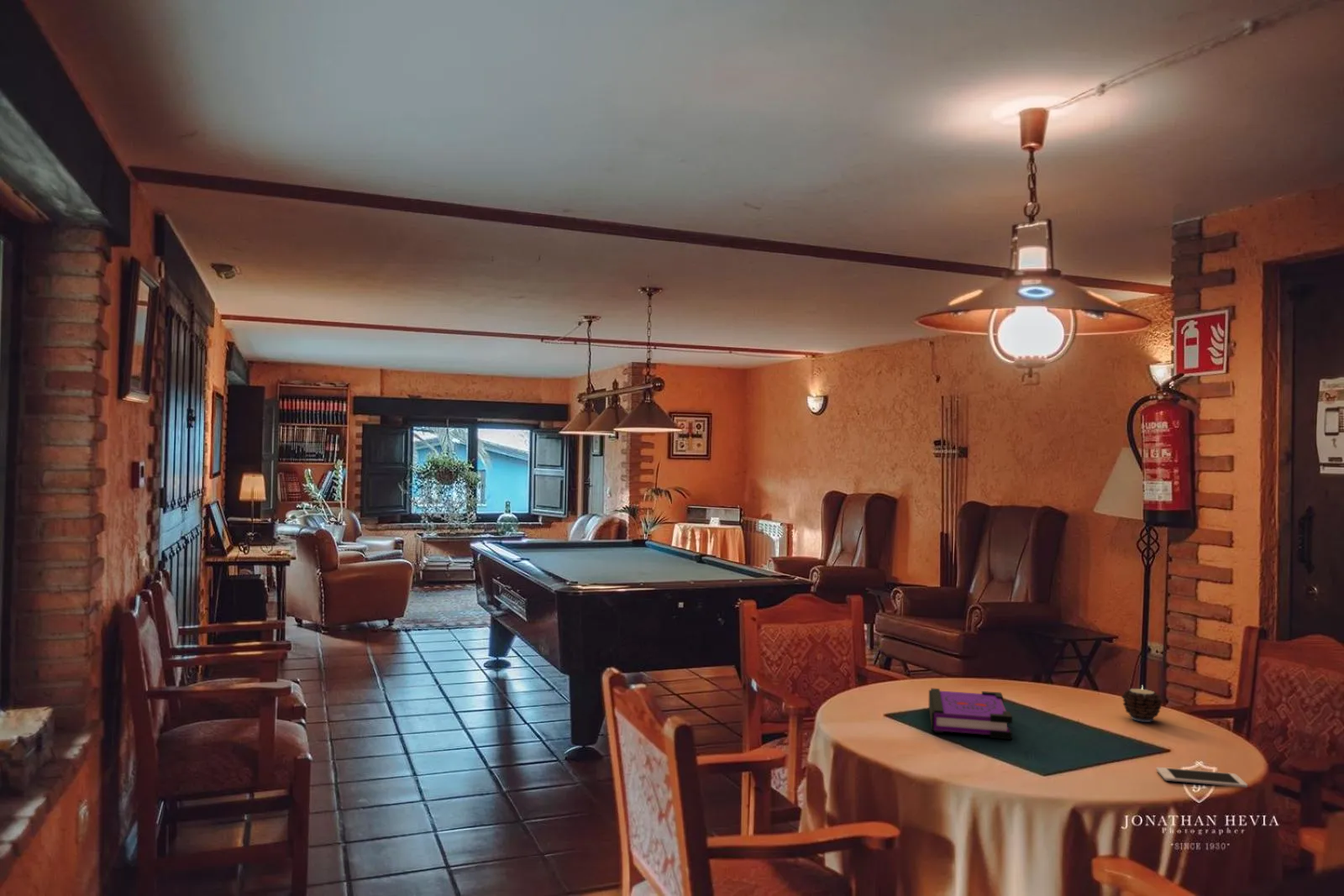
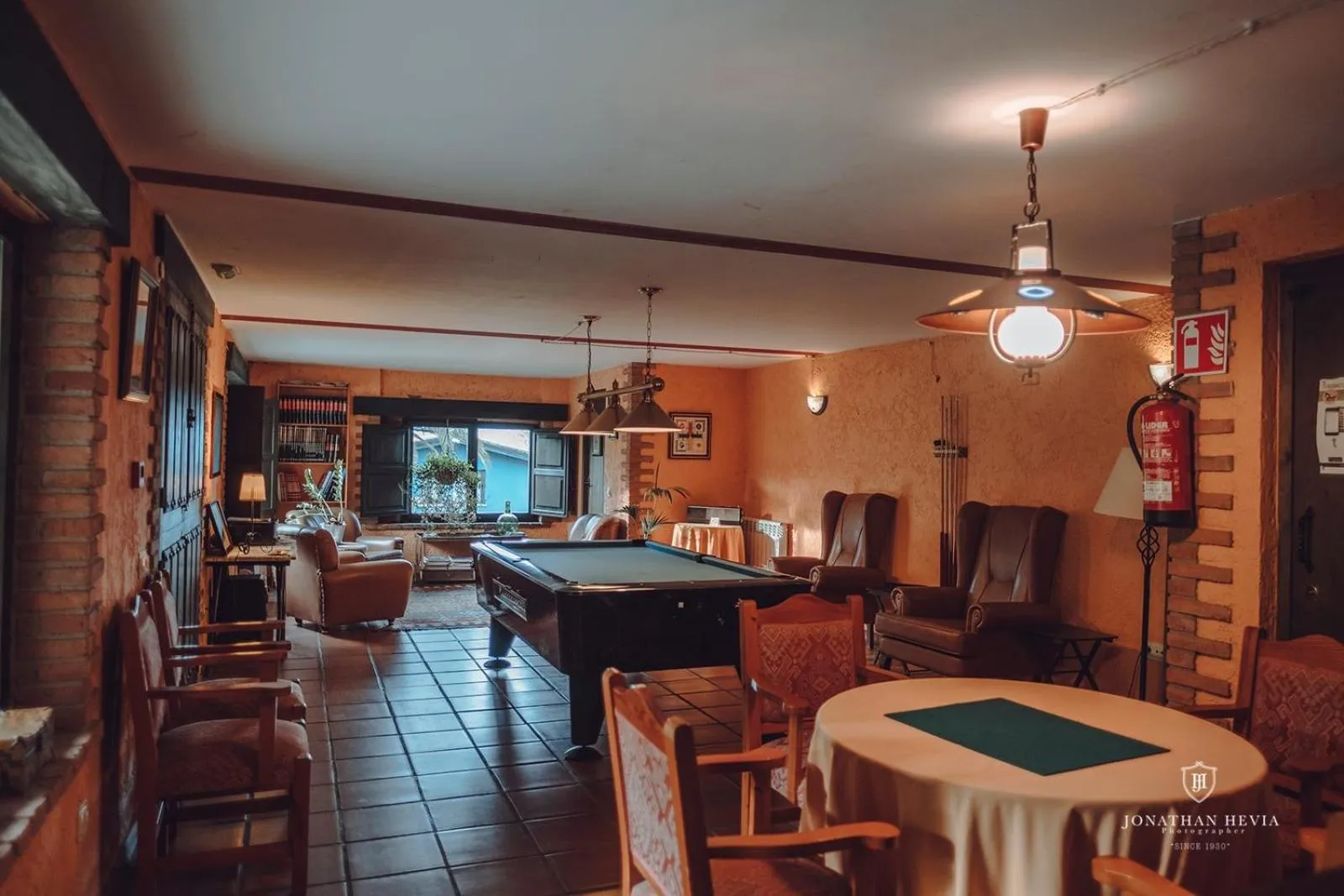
- candle [1121,685,1163,723]
- board game [928,687,1013,741]
- cell phone [1156,767,1248,789]
